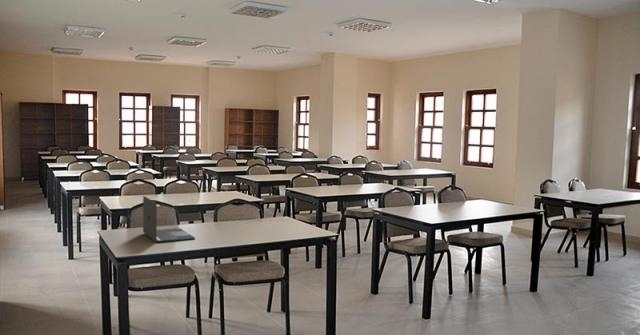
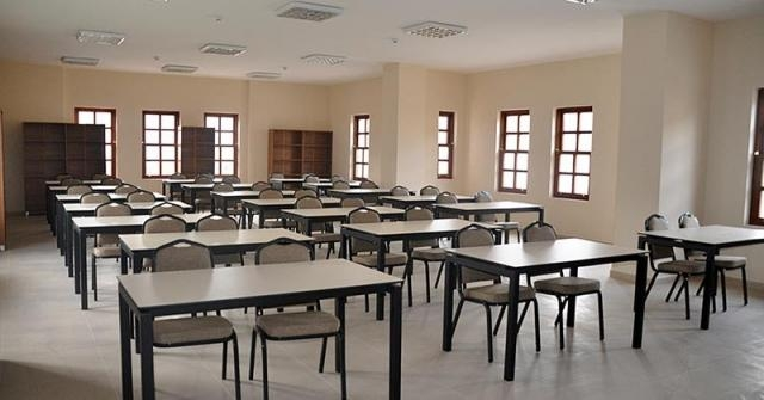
- laptop [142,195,196,243]
